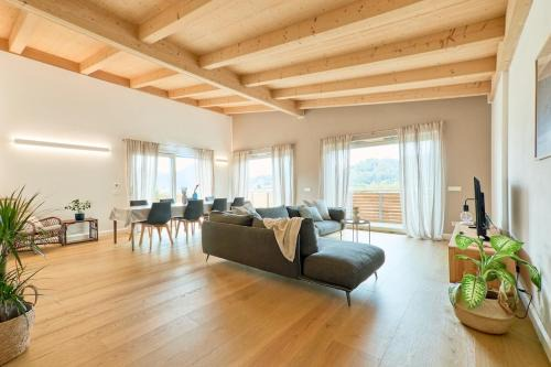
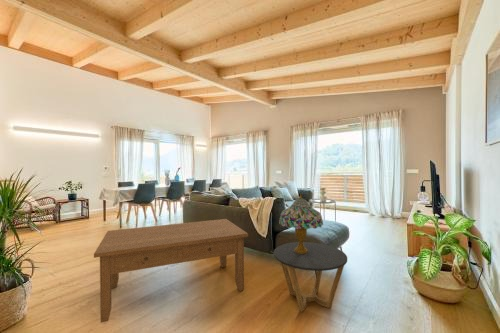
+ table lamp [278,193,324,254]
+ coffee table [93,218,249,324]
+ side table [273,241,348,313]
